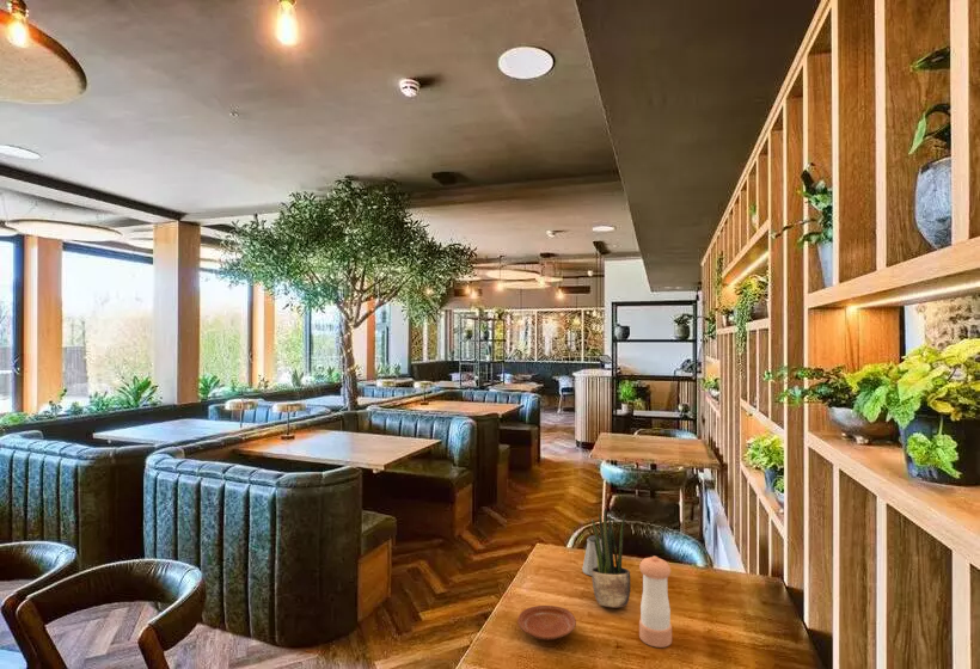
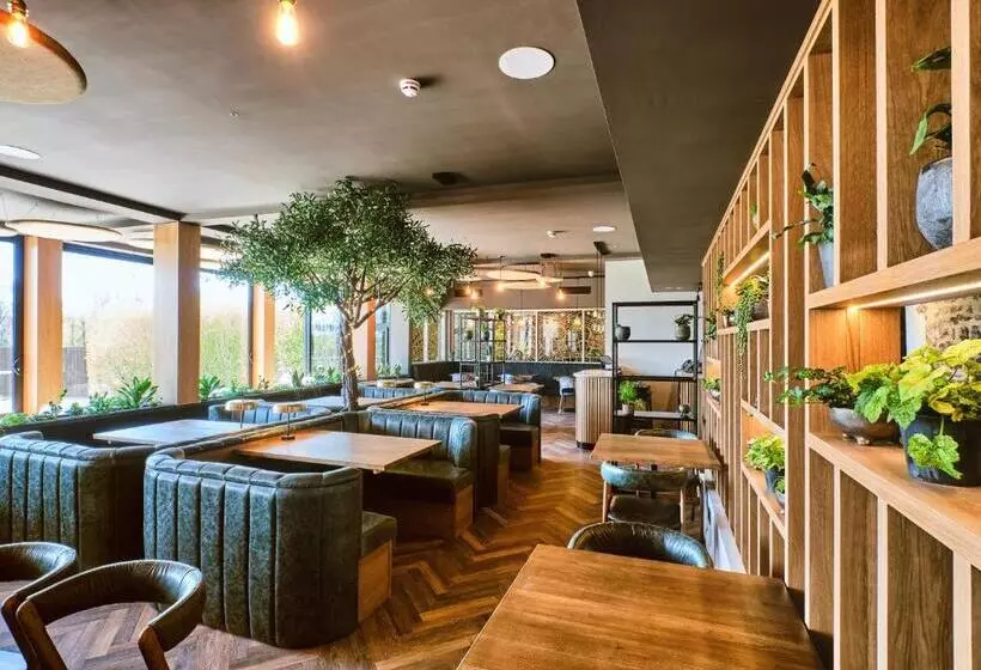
- plate [516,604,577,642]
- pepper shaker [638,556,673,649]
- potted plant [590,508,631,608]
- saltshaker [581,534,602,577]
